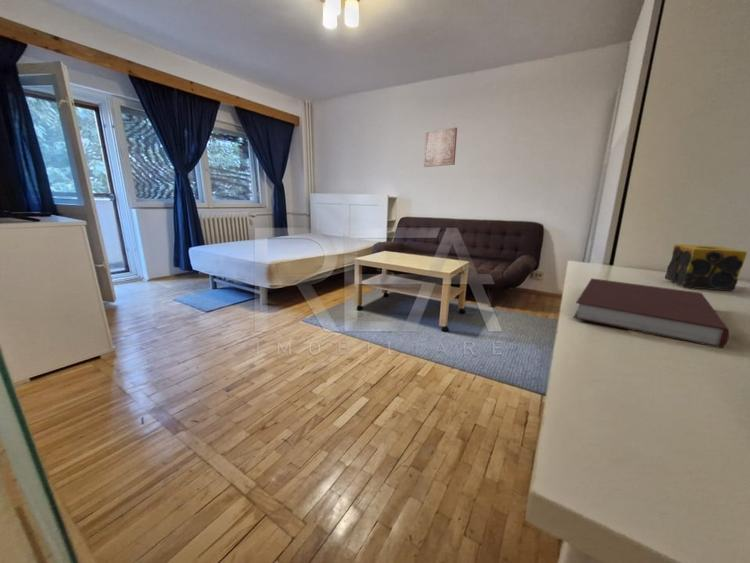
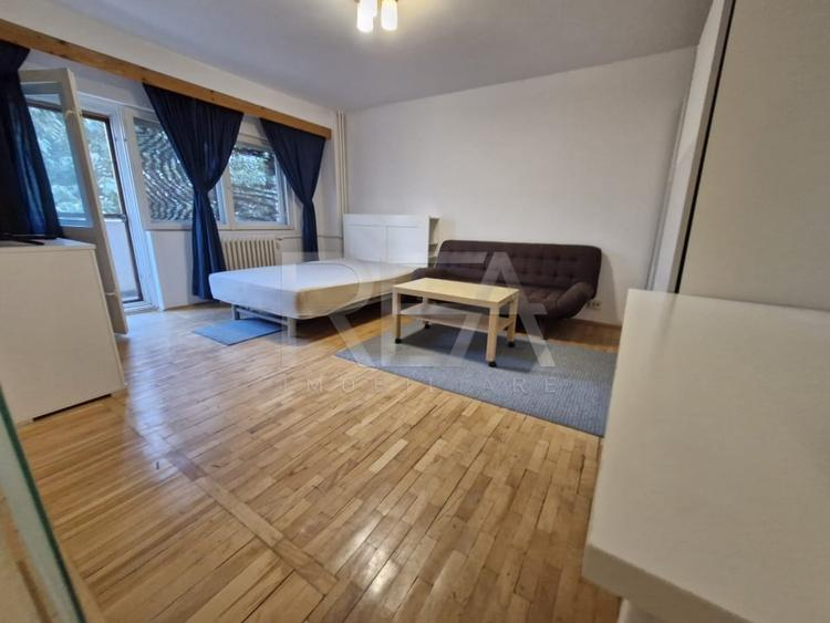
- wall art [423,127,458,168]
- candle [664,243,748,292]
- notebook [572,277,730,349]
